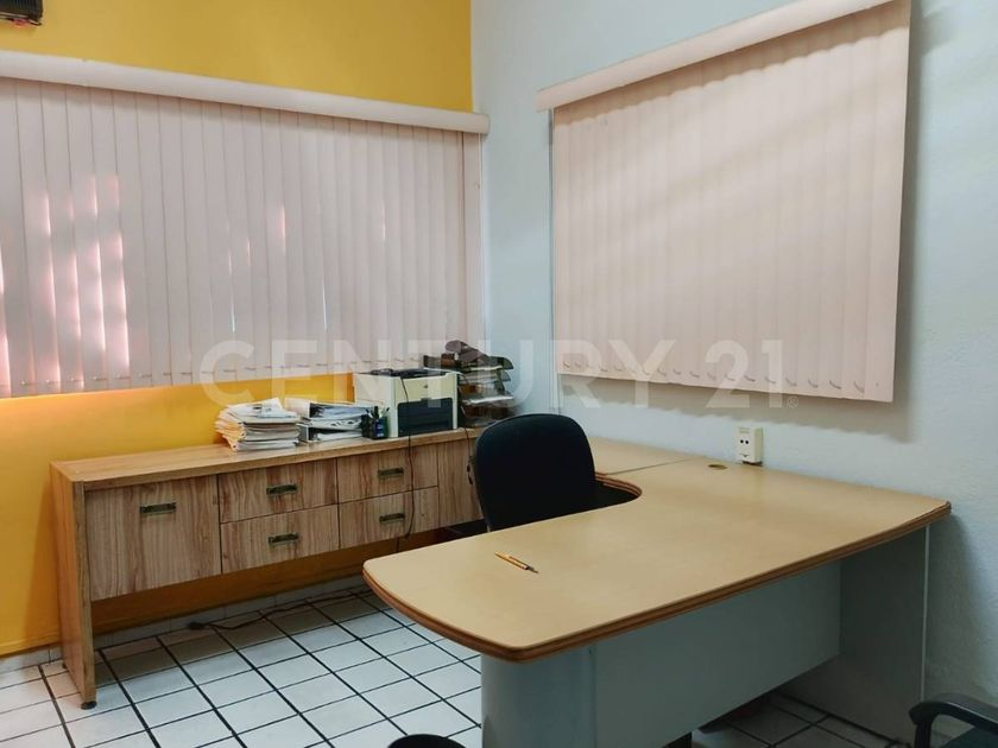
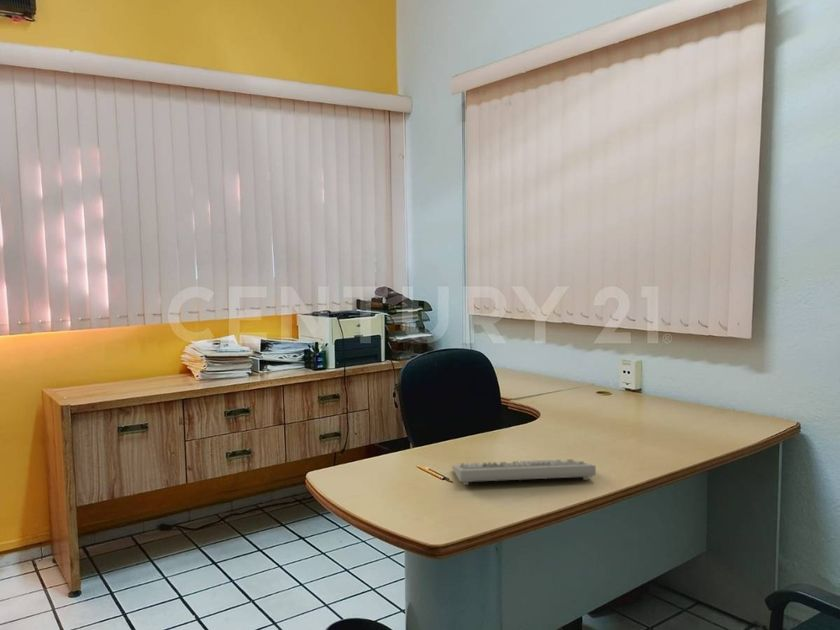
+ keyboard [451,458,597,486]
